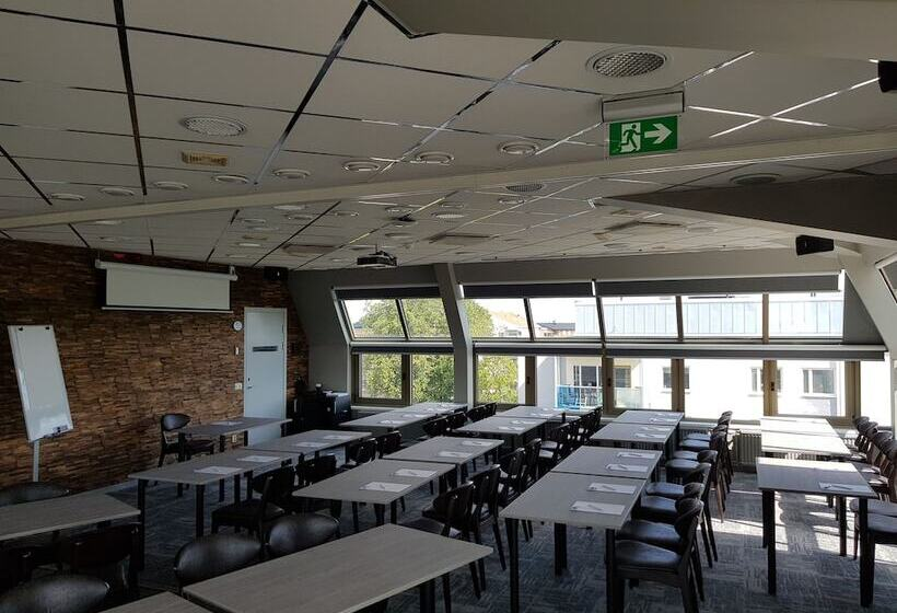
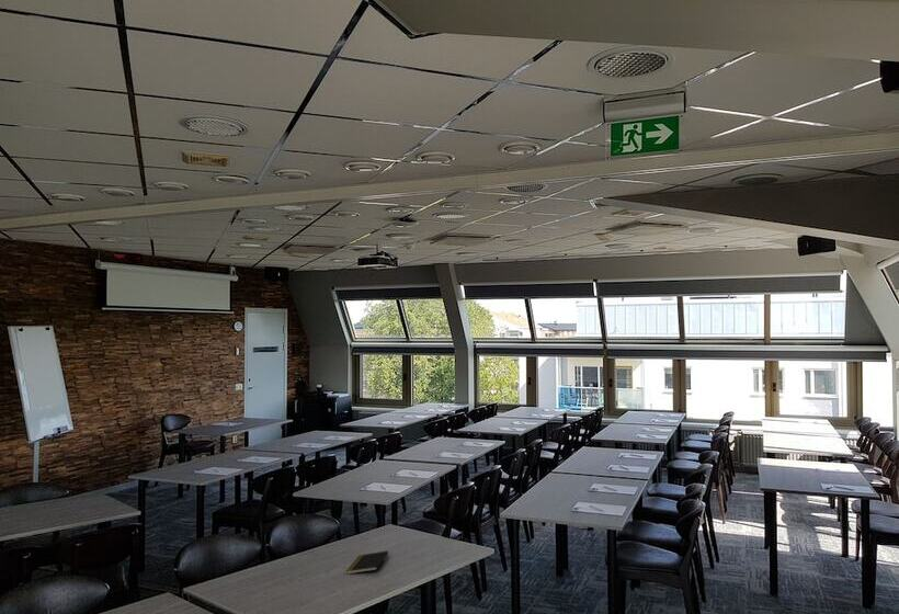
+ notepad [345,549,389,576]
